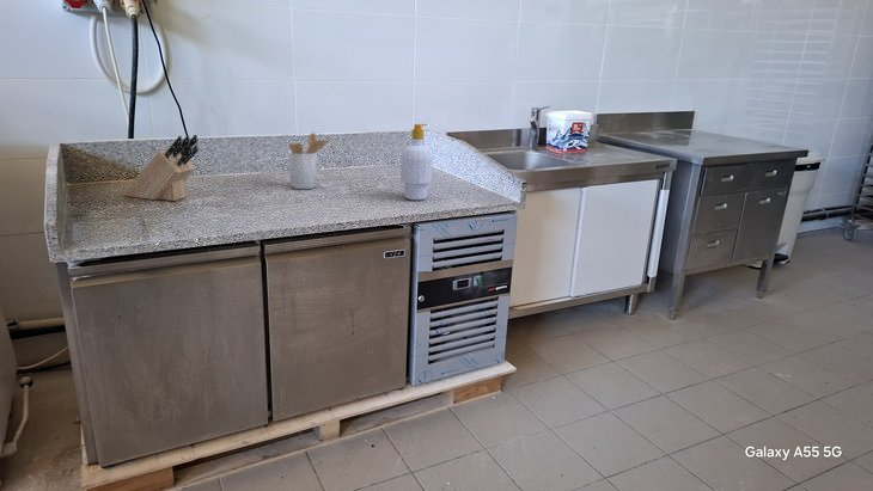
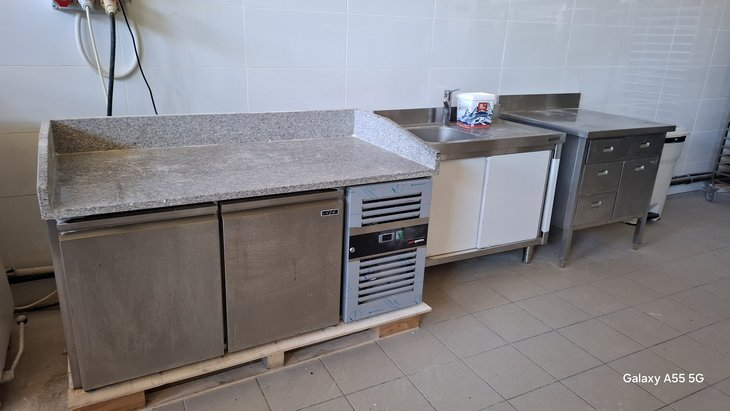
- knife block [122,134,200,202]
- utensil holder [287,131,331,190]
- soap bottle [399,123,434,201]
